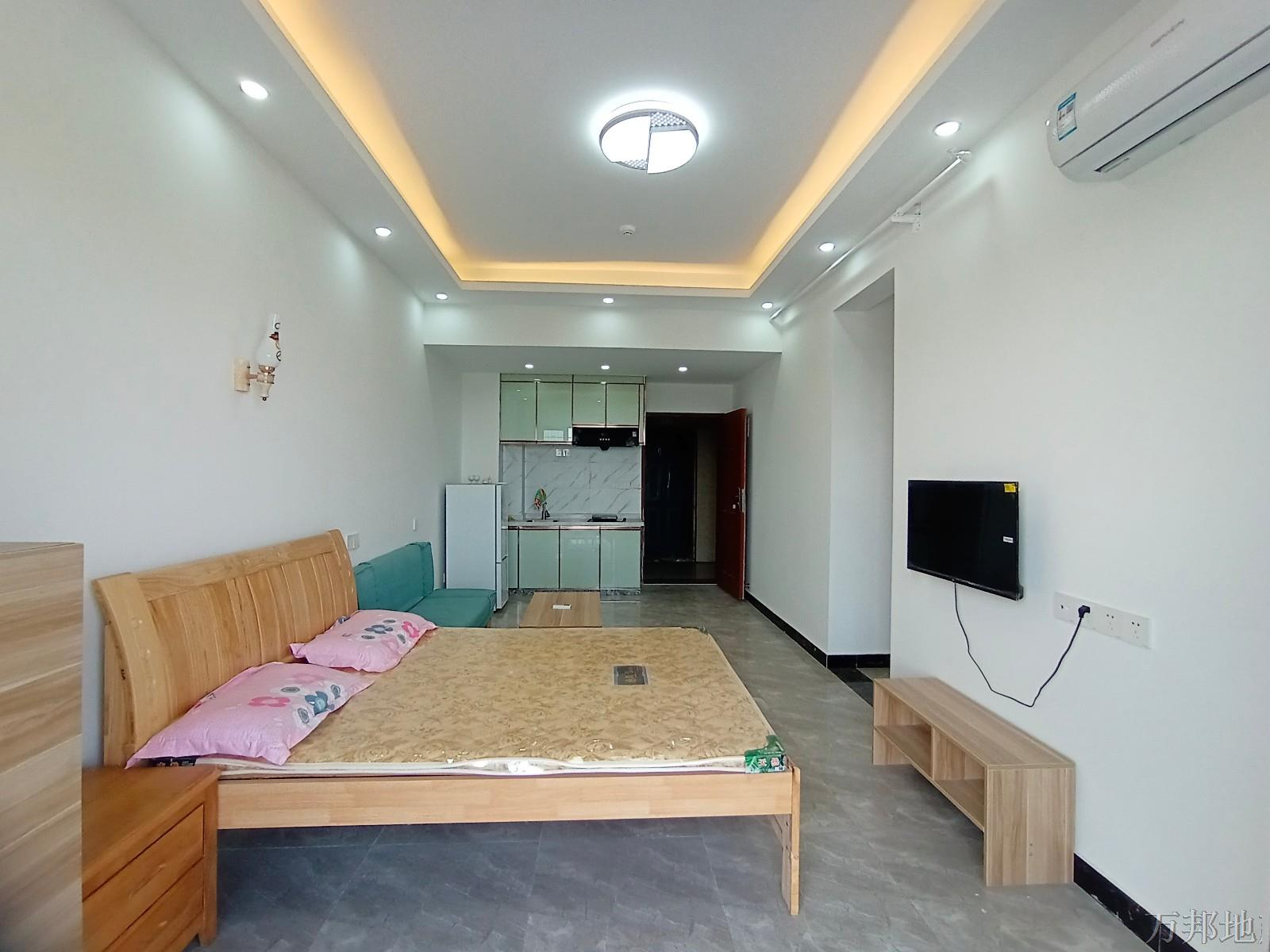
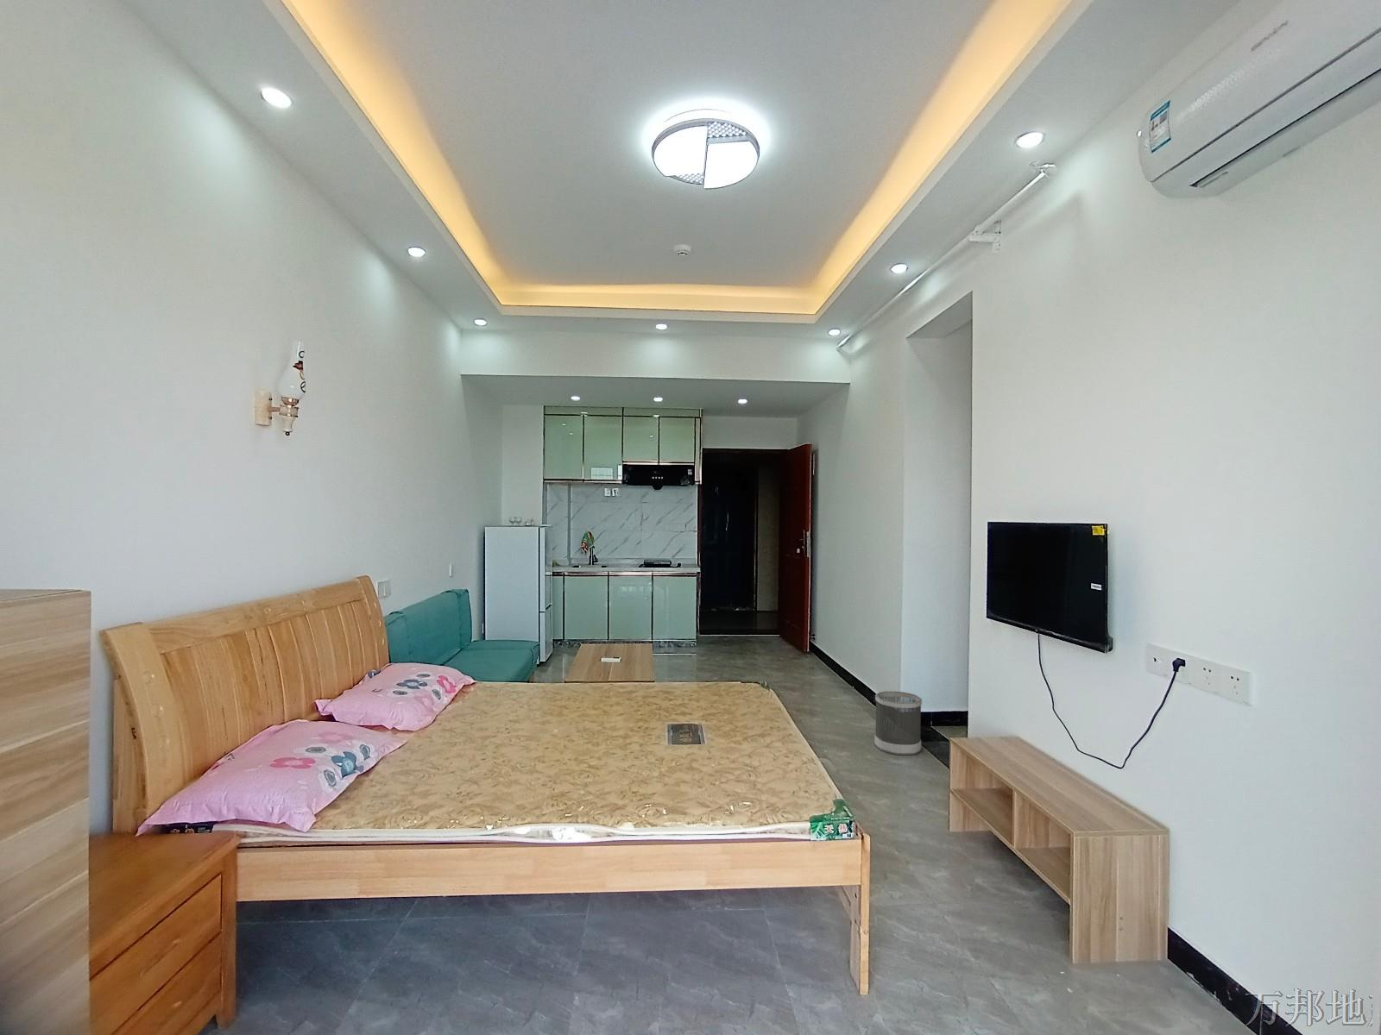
+ wastebasket [873,690,923,756]
